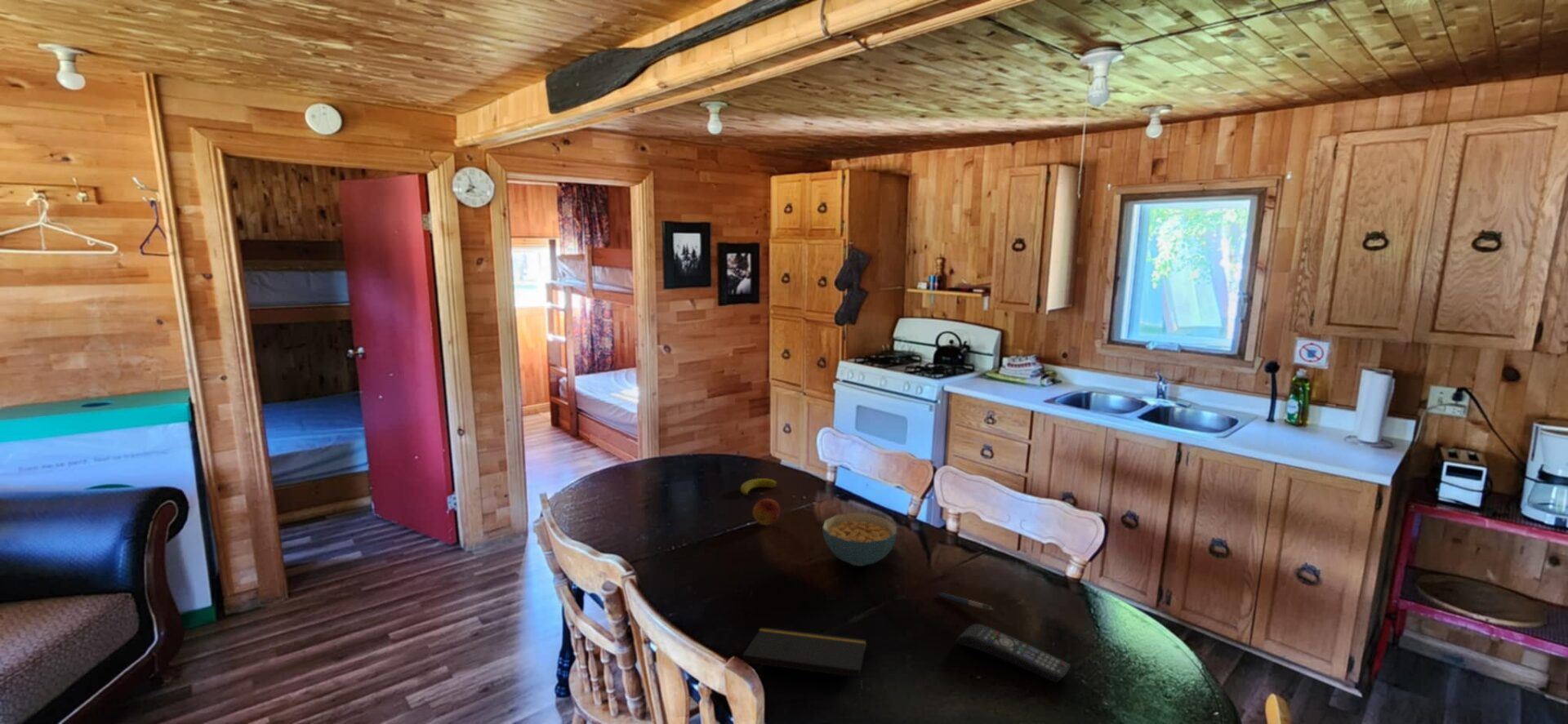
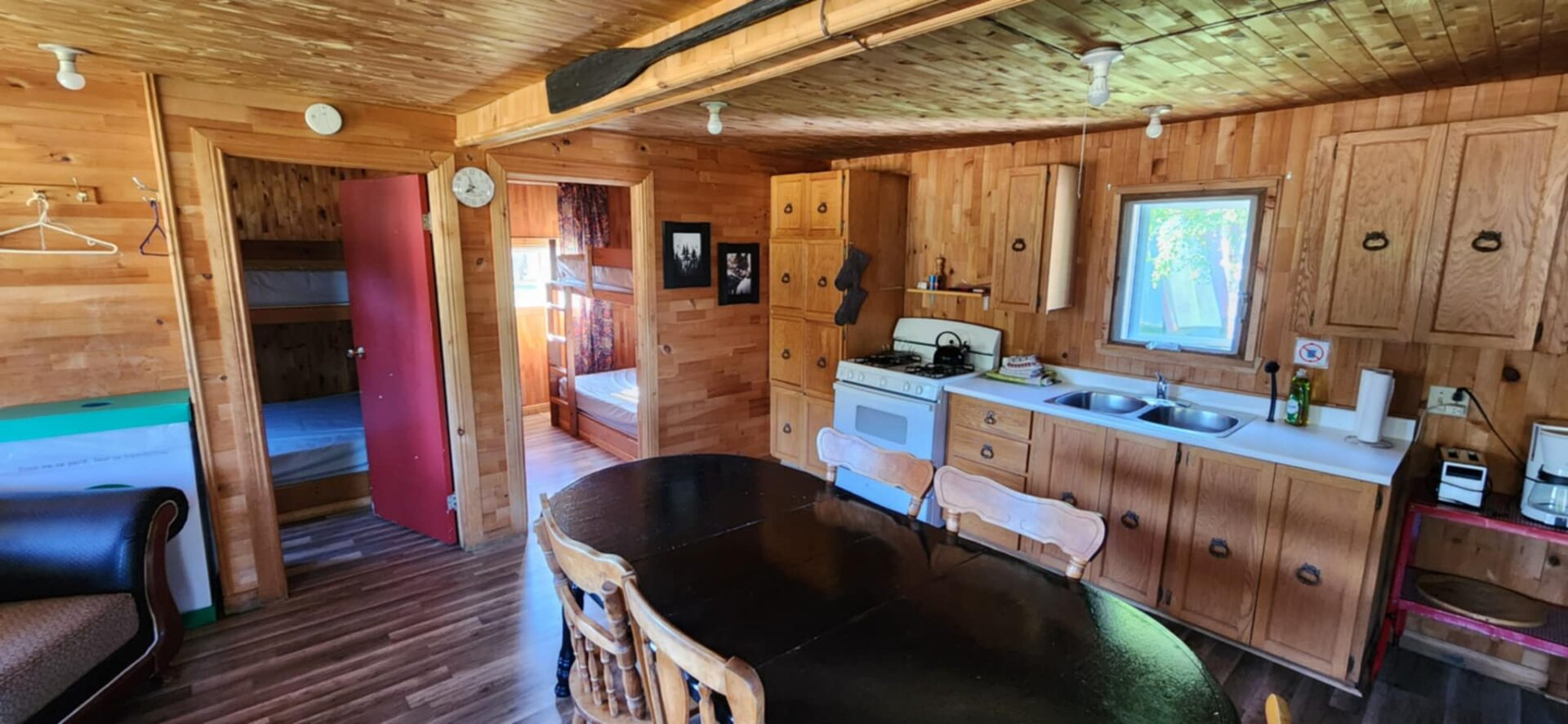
- banana [740,477,777,496]
- notepad [742,626,866,693]
- pen [937,592,994,611]
- remote control [955,623,1071,683]
- fruit [752,498,781,526]
- cereal bowl [822,512,898,567]
